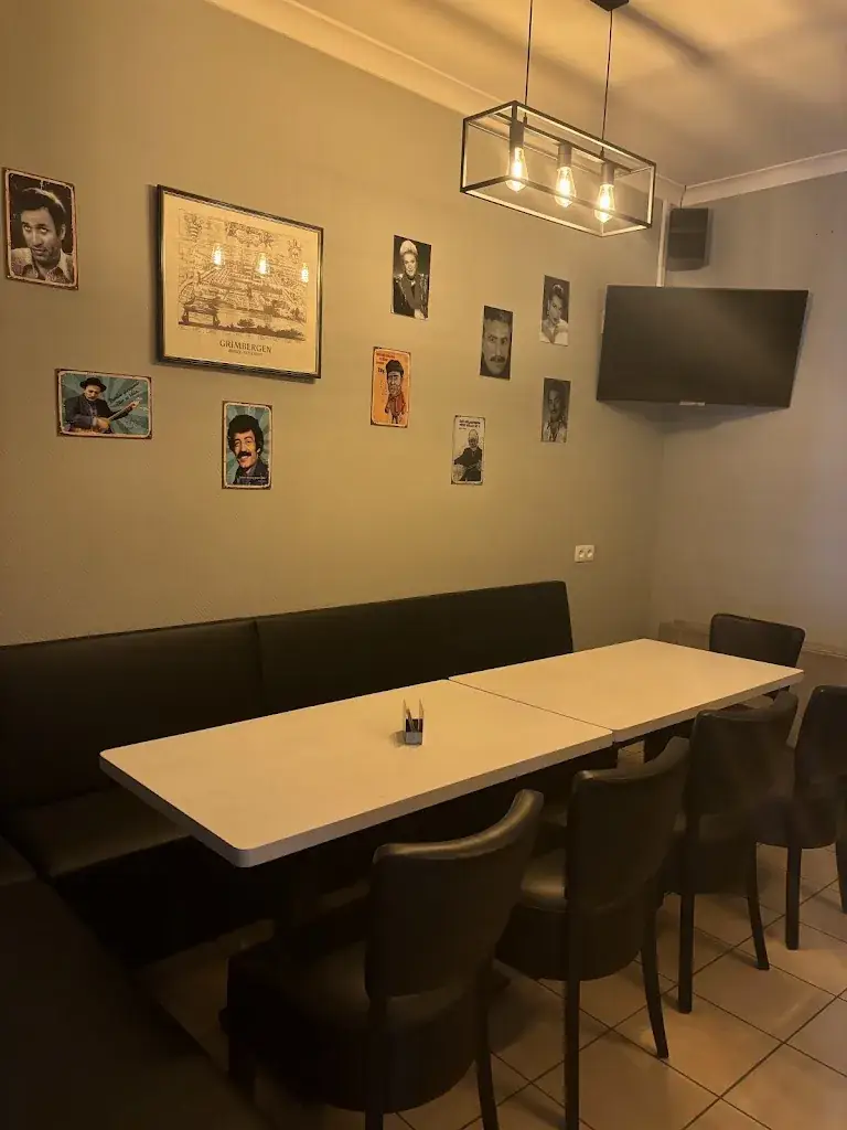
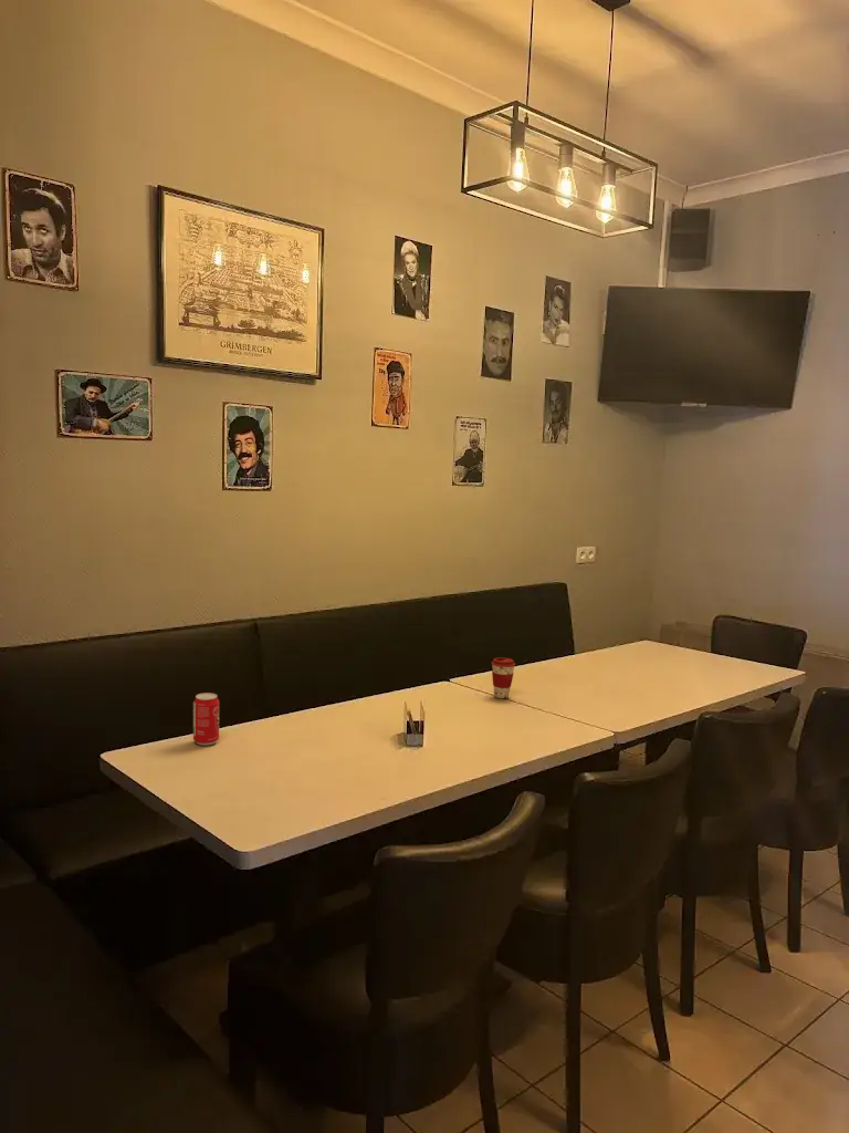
+ coffee cup [491,656,516,699]
+ beverage can [192,692,220,747]
